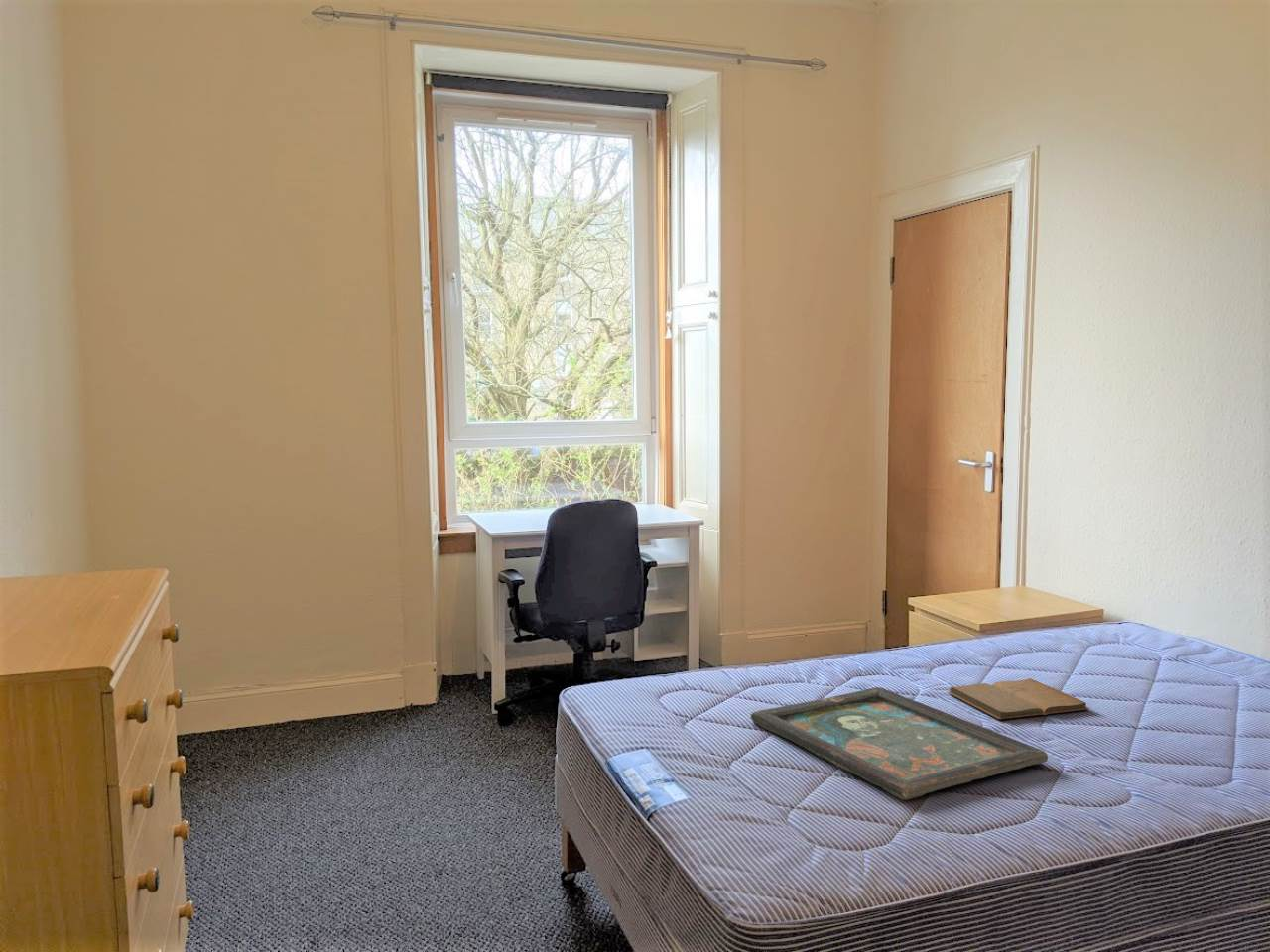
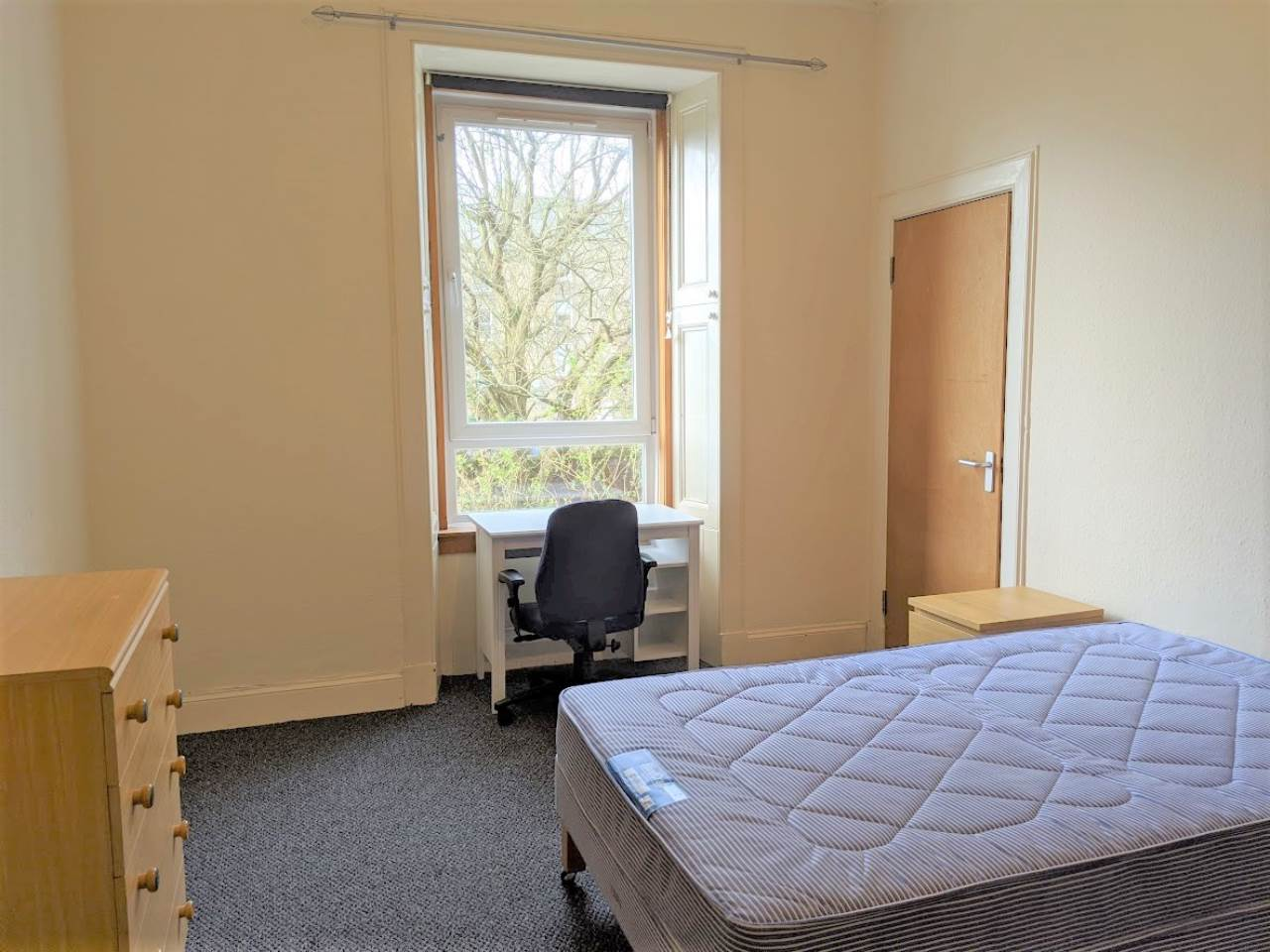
- book [947,677,1090,720]
- decorative tray [750,686,1049,801]
